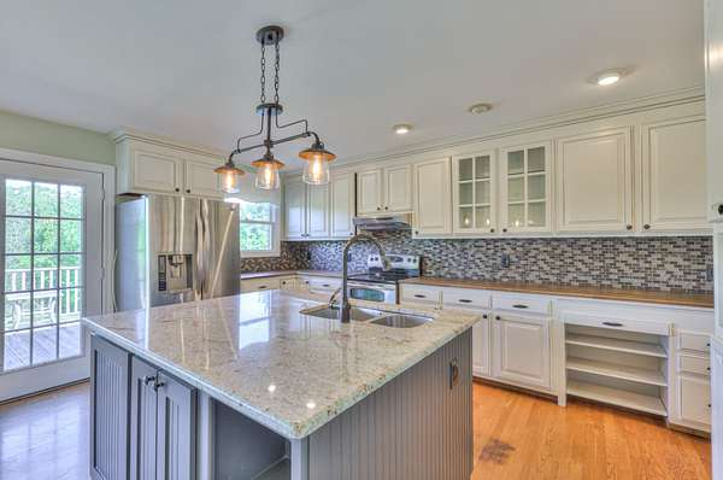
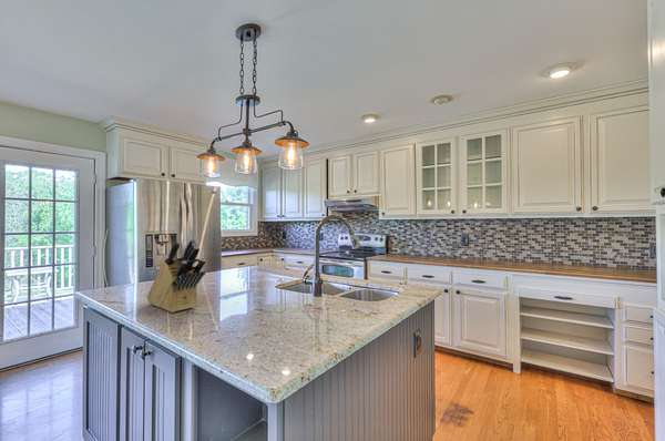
+ knife block [146,237,206,314]
